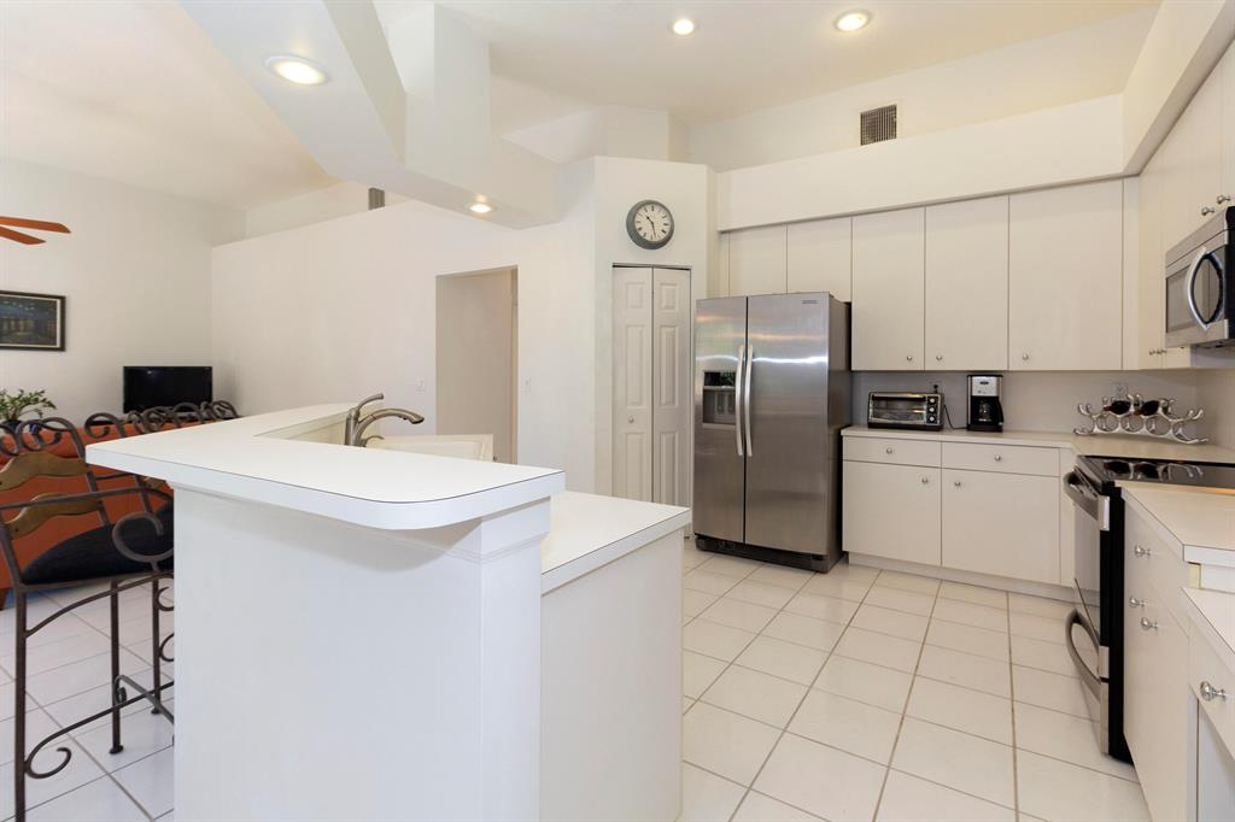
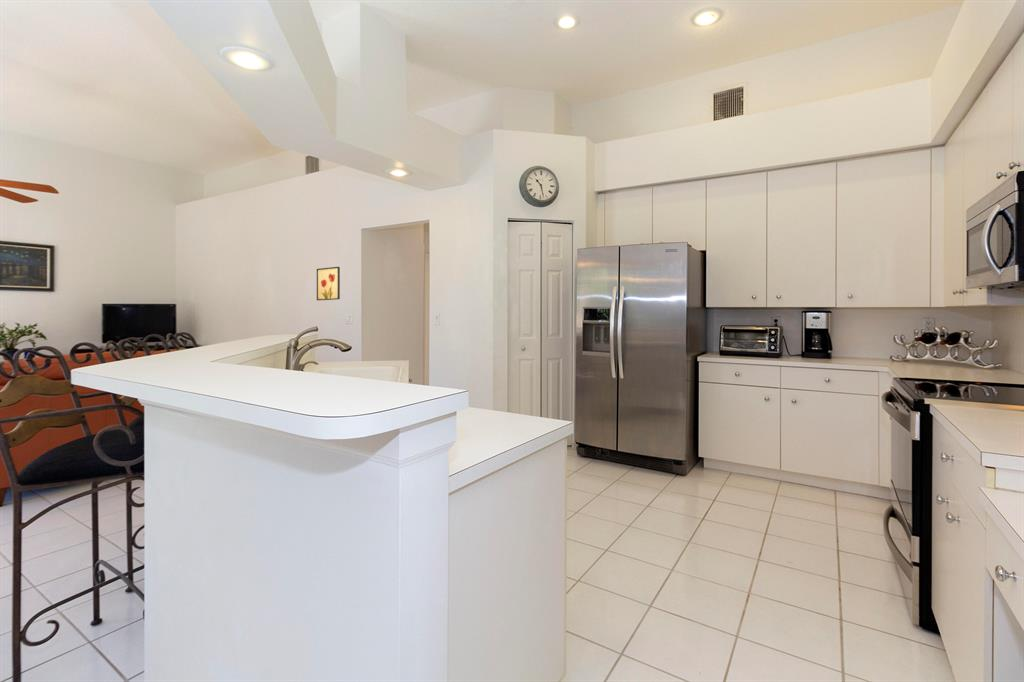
+ wall art [316,266,341,301]
